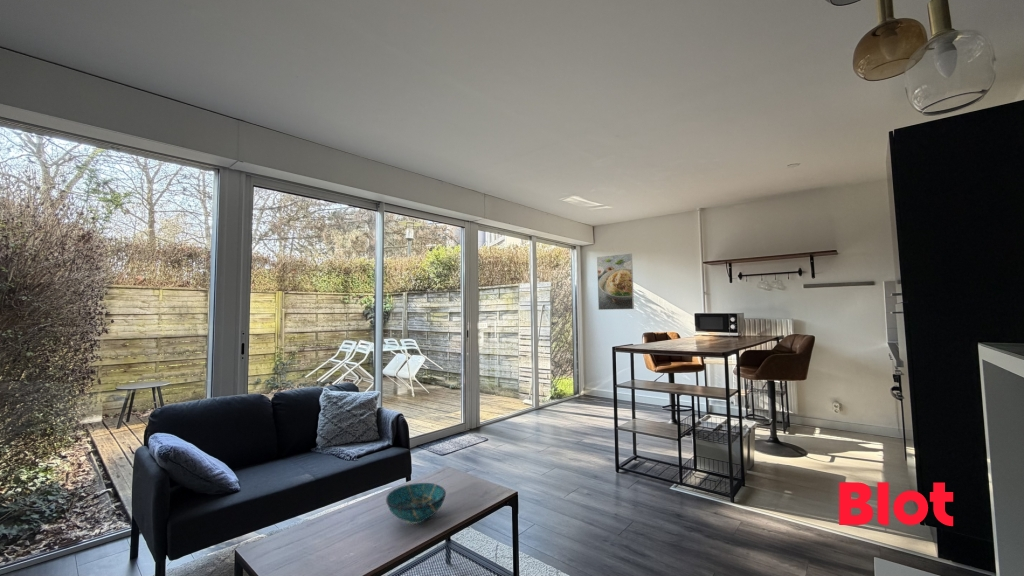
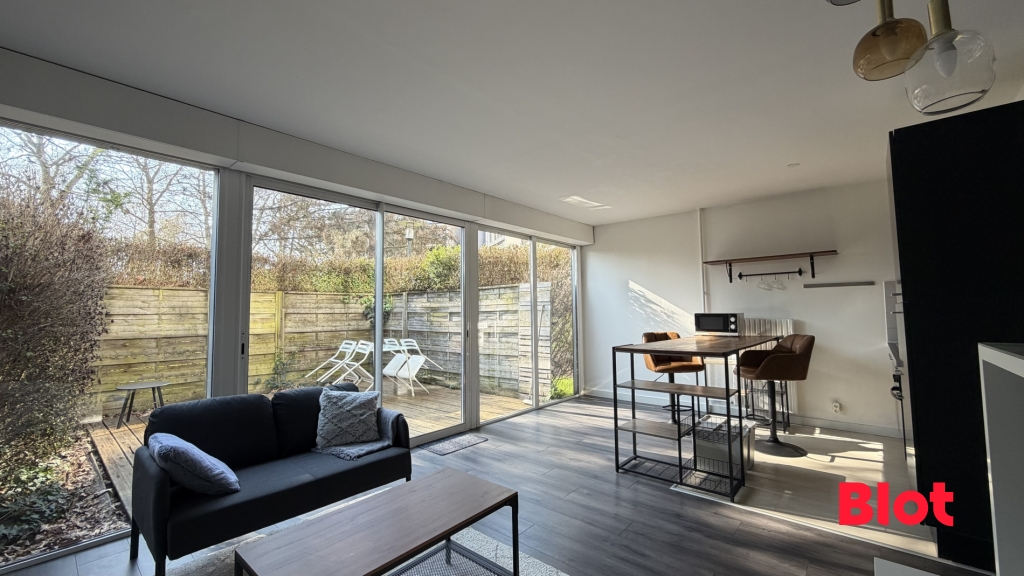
- decorative bowl [385,482,447,525]
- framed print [596,252,635,311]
